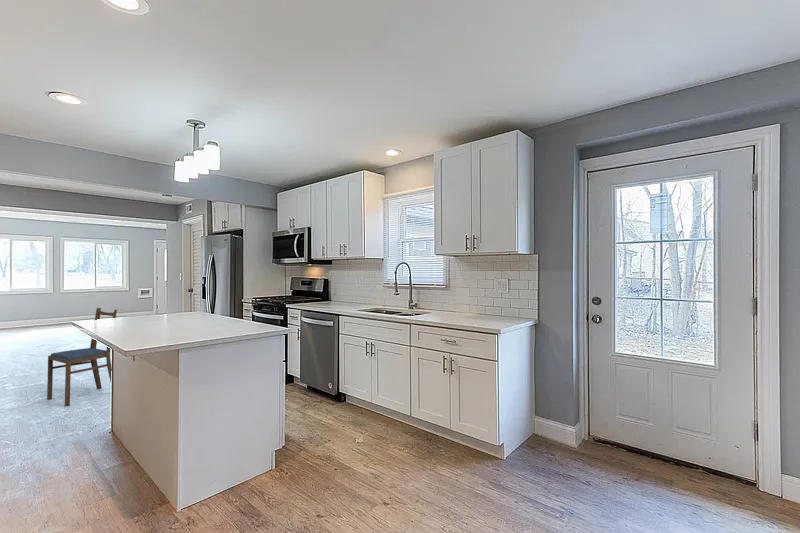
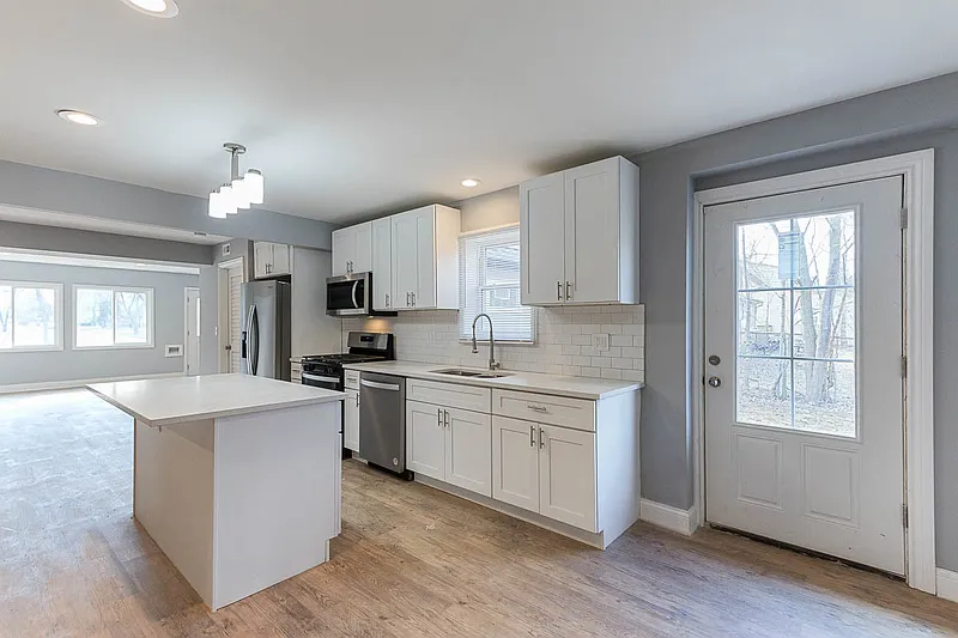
- dining chair [46,307,118,408]
